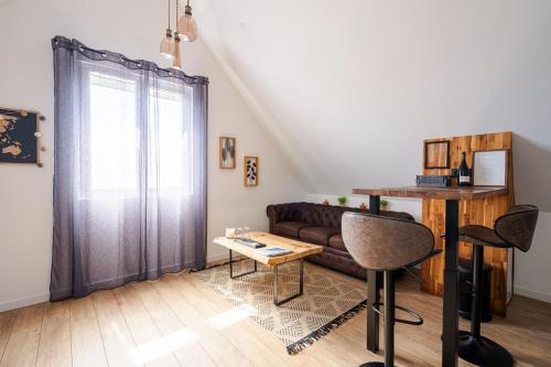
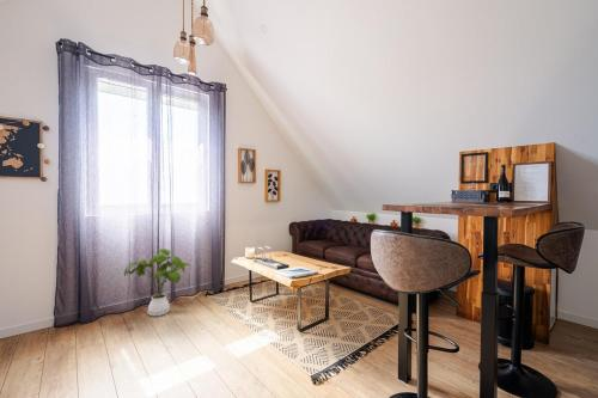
+ house plant [123,247,191,317]
